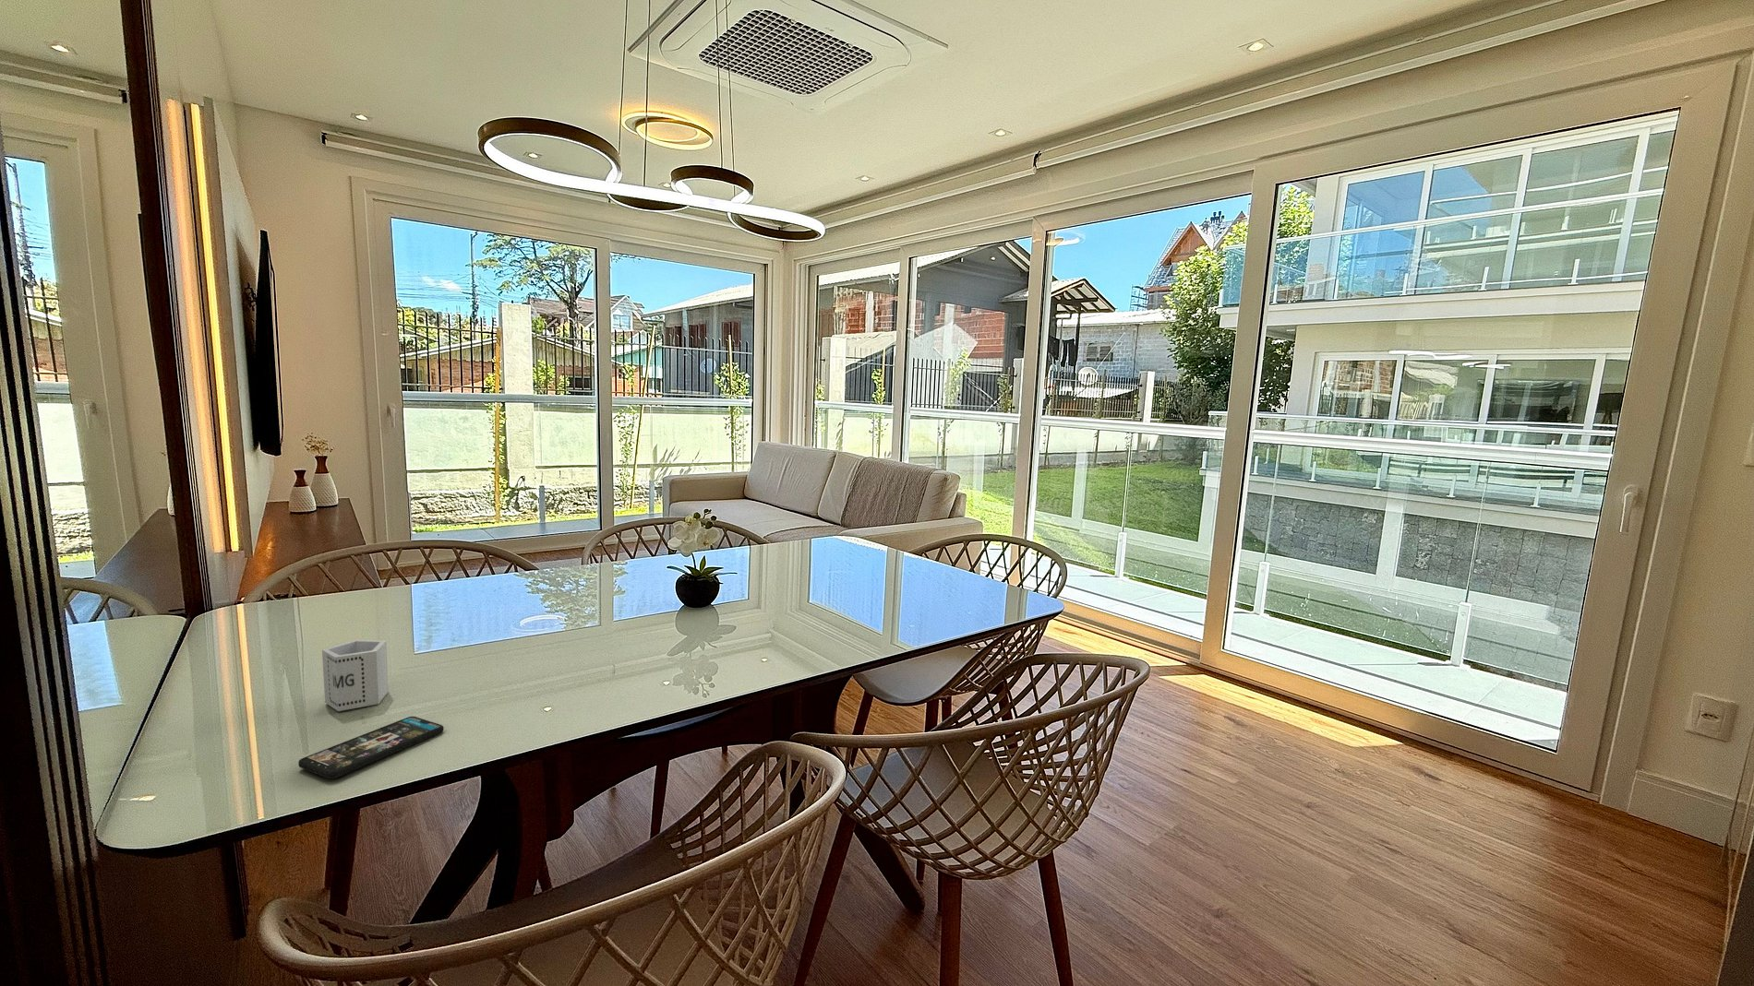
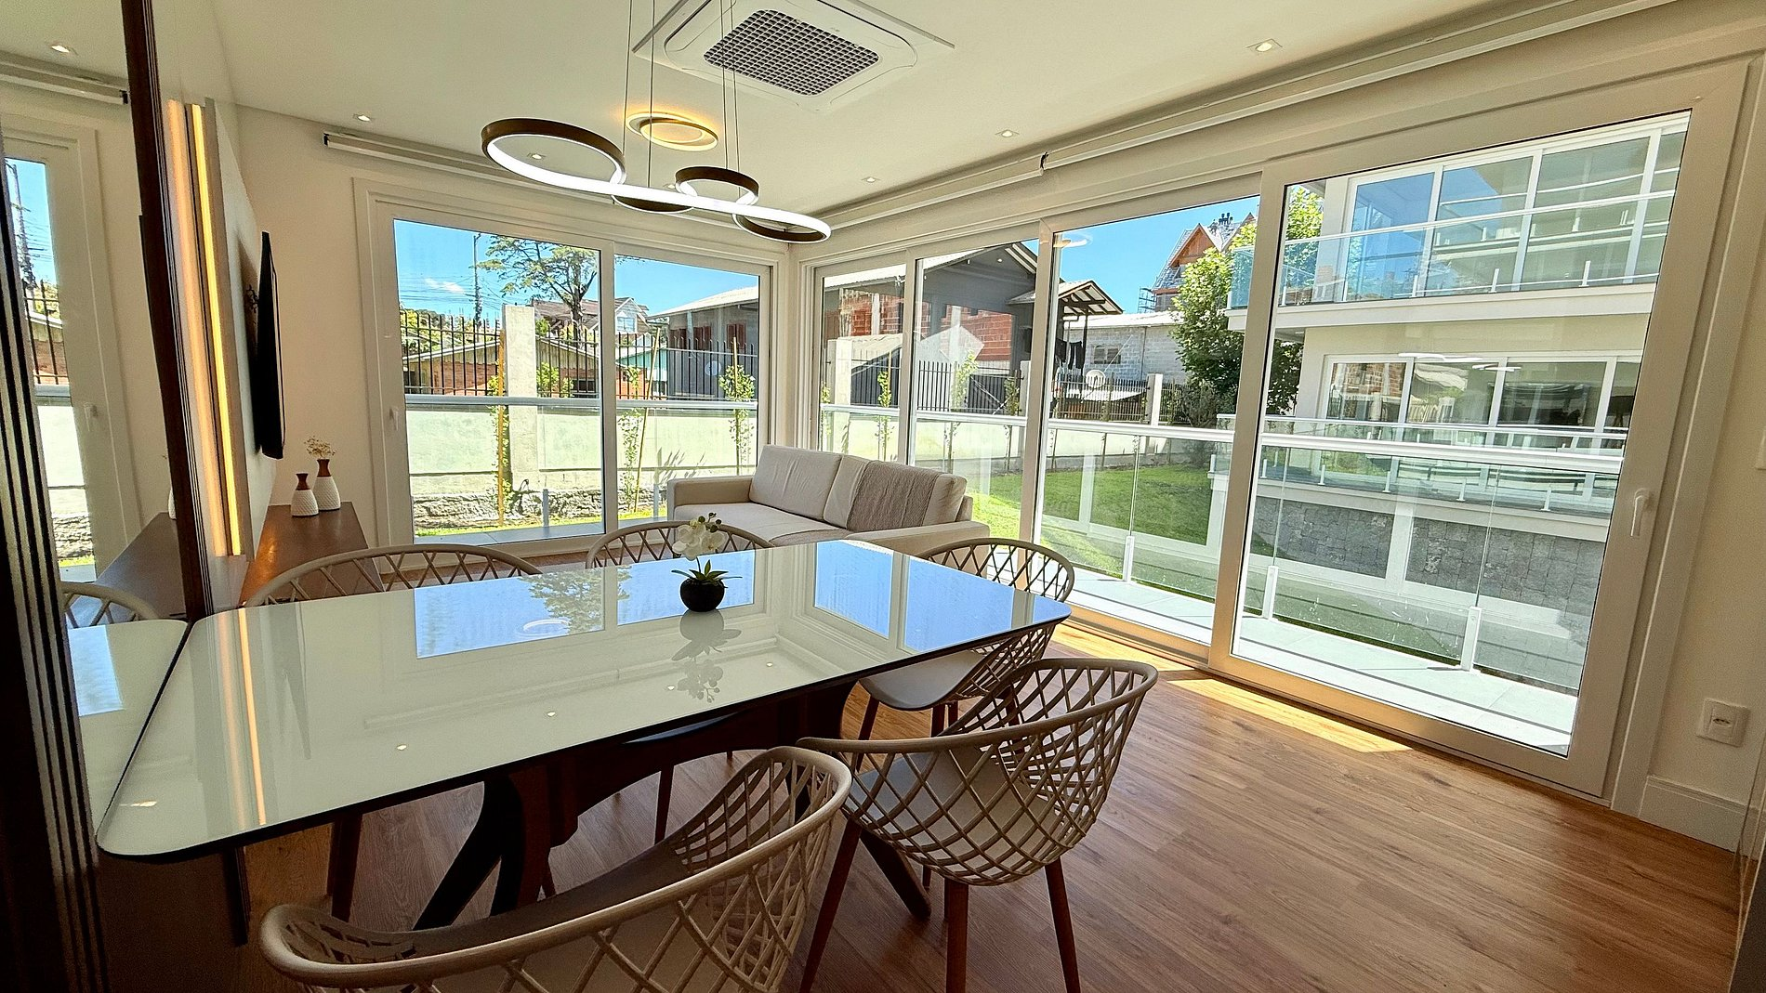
- smartphone [298,716,445,779]
- cup [322,639,389,712]
